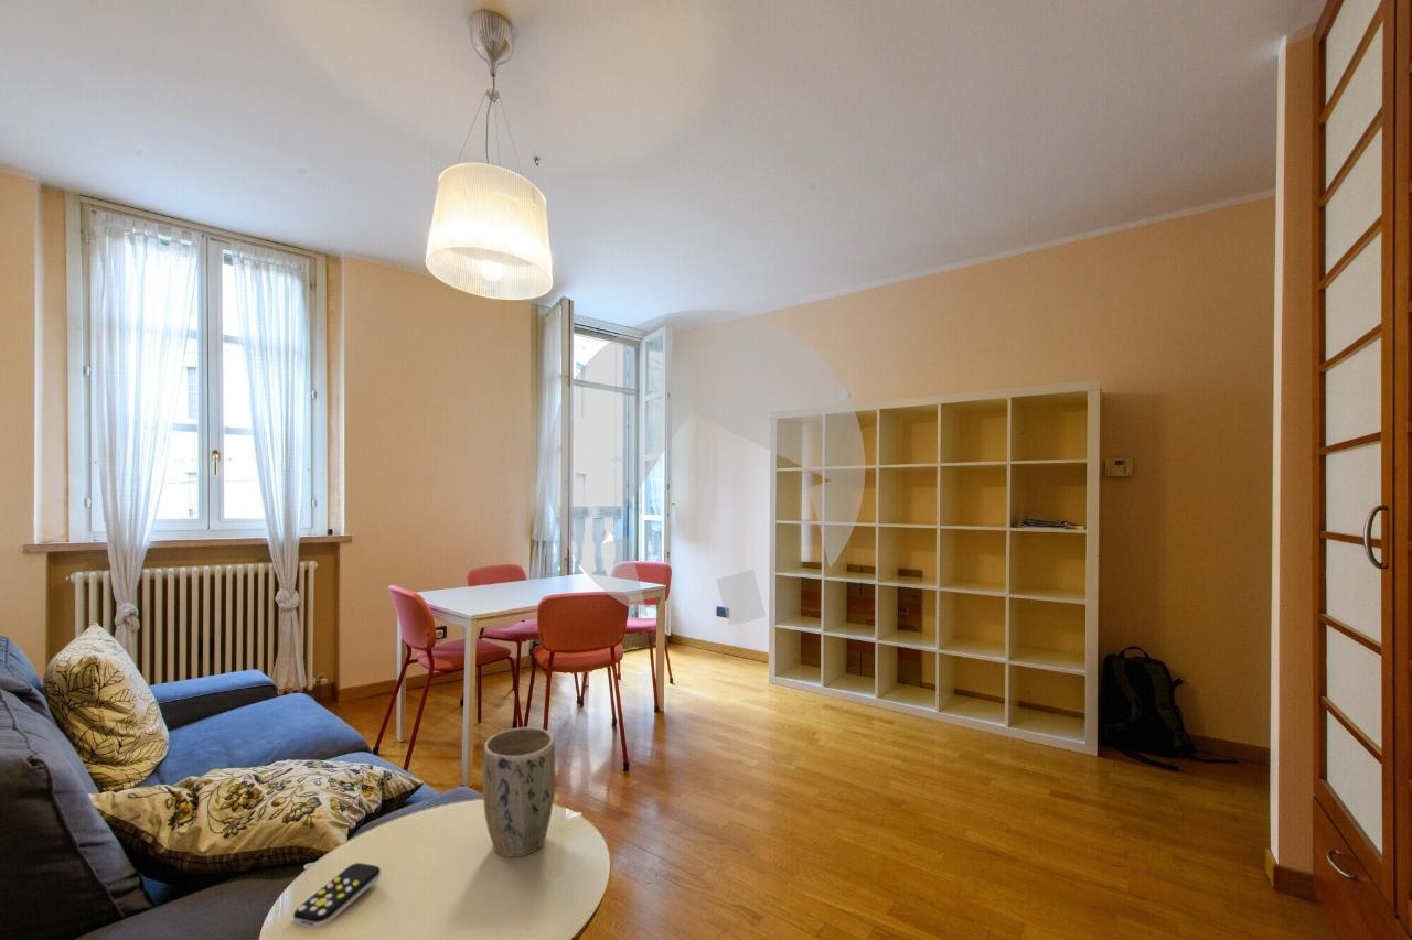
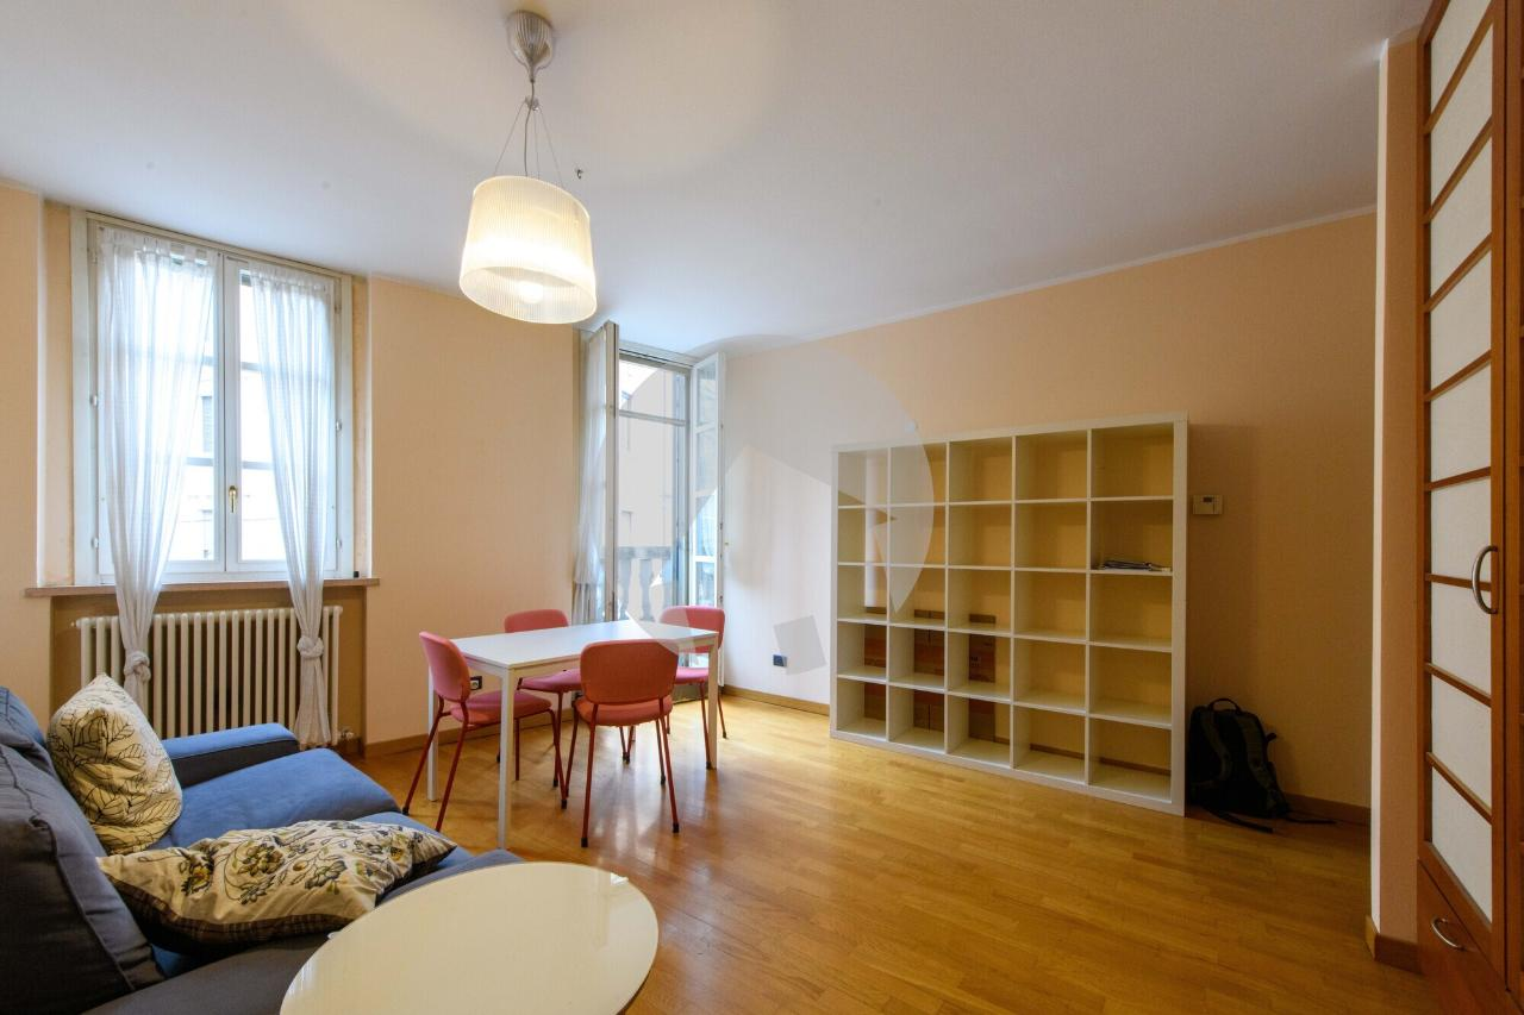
- plant pot [482,726,556,858]
- remote control [292,862,382,929]
